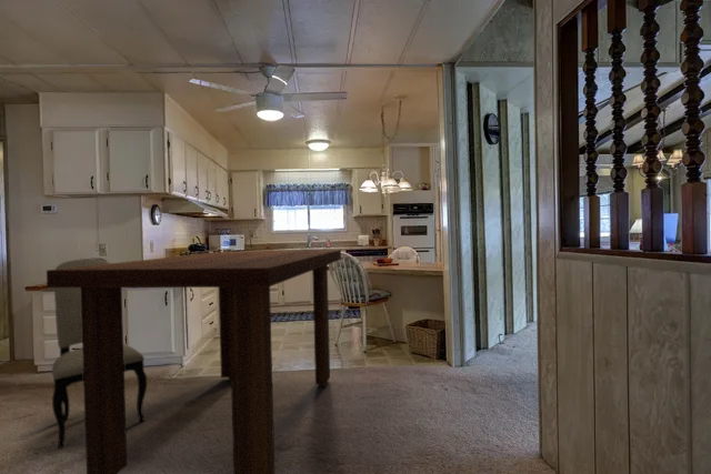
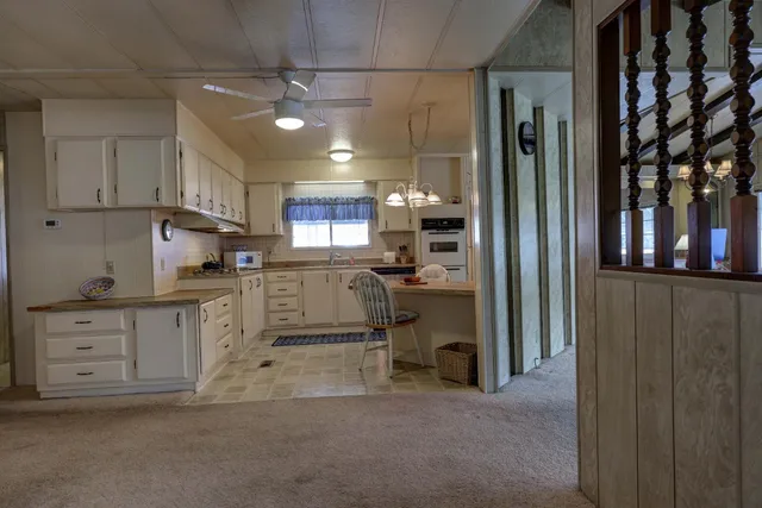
- dining chair [51,258,148,450]
- dining table [46,249,342,474]
